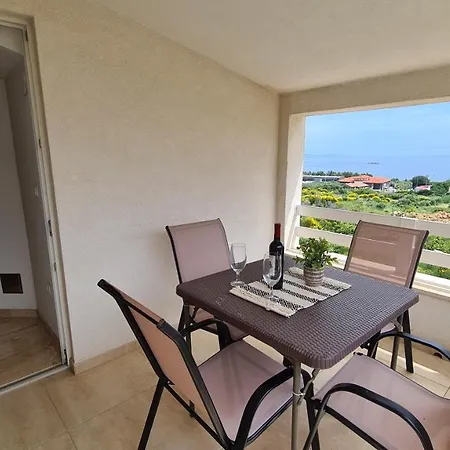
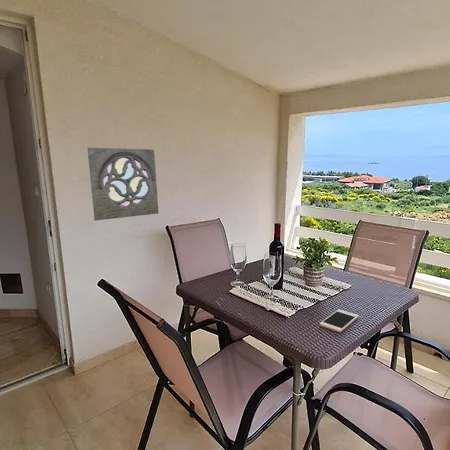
+ cell phone [319,308,360,333]
+ wall ornament [87,147,160,222]
